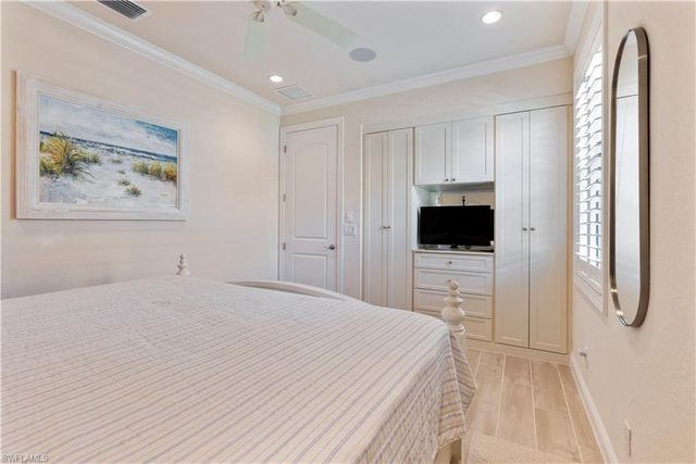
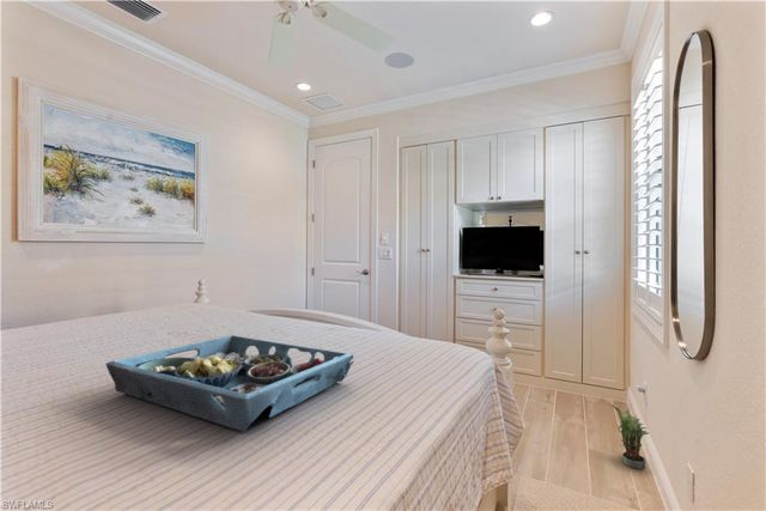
+ potted plant [607,401,650,470]
+ serving tray [105,334,355,433]
